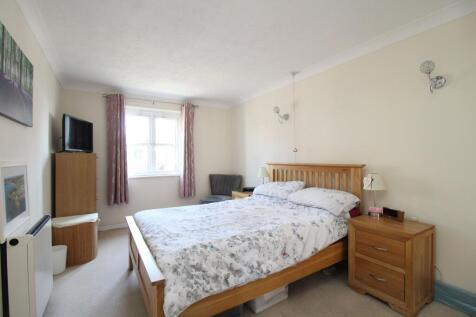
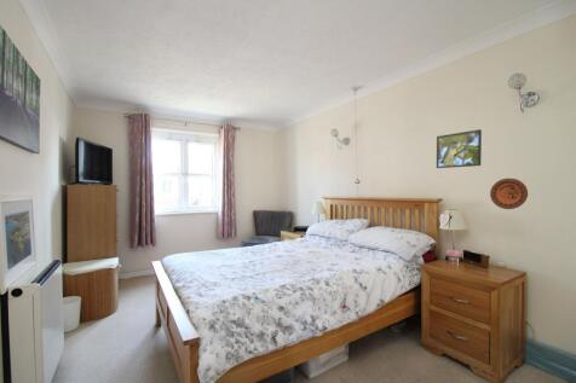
+ decorative plate [489,178,529,210]
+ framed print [436,128,483,169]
